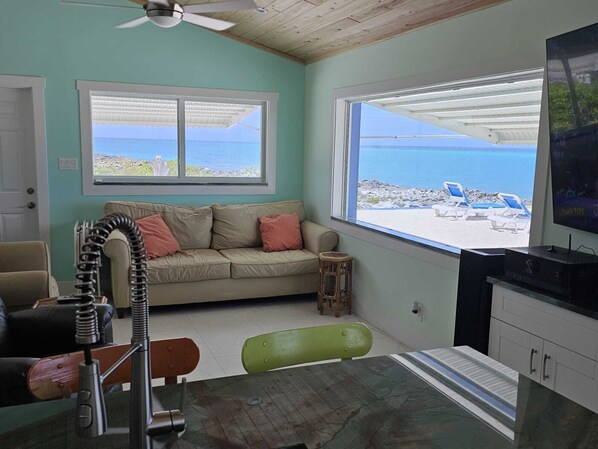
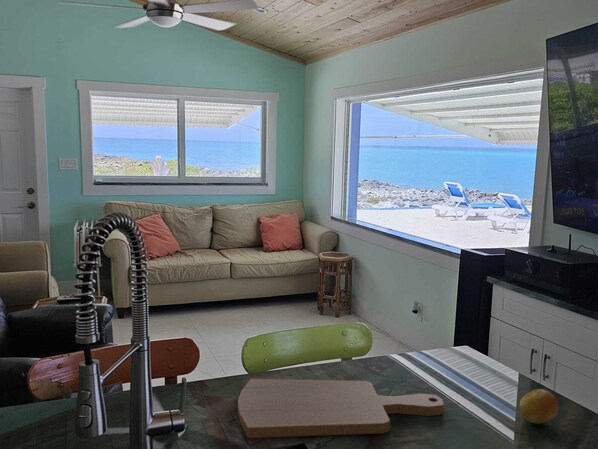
+ cutting board [237,378,445,439]
+ fruit [518,388,559,424]
